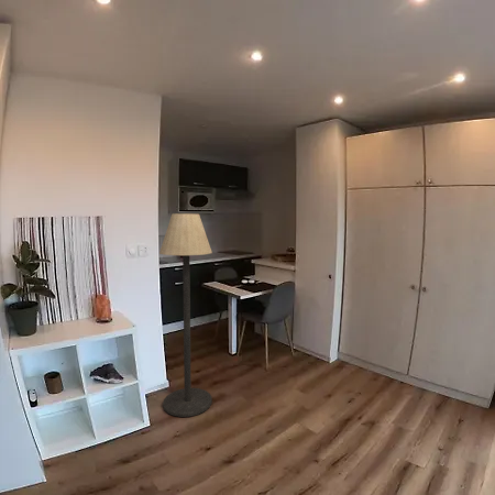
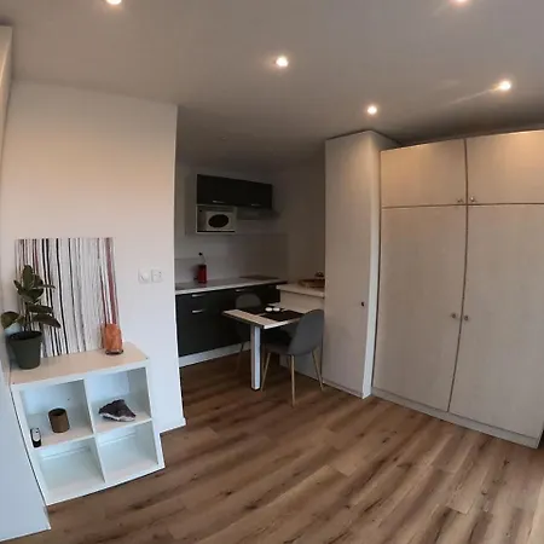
- floor lamp [158,212,213,418]
